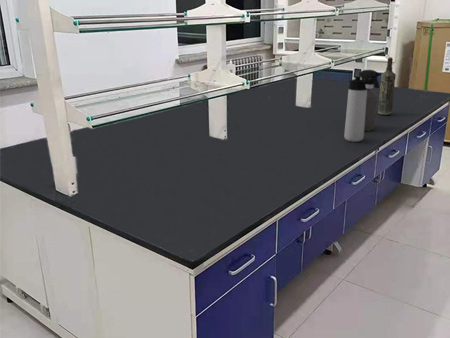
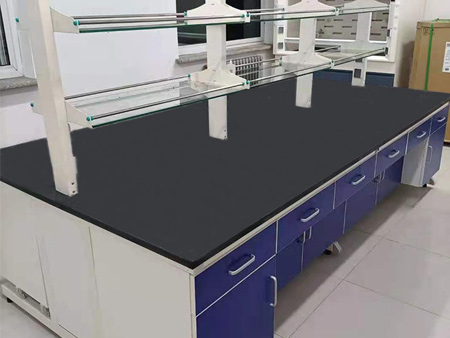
- bottle [377,56,397,116]
- spray bottle [358,69,380,132]
- thermos bottle [343,76,378,143]
